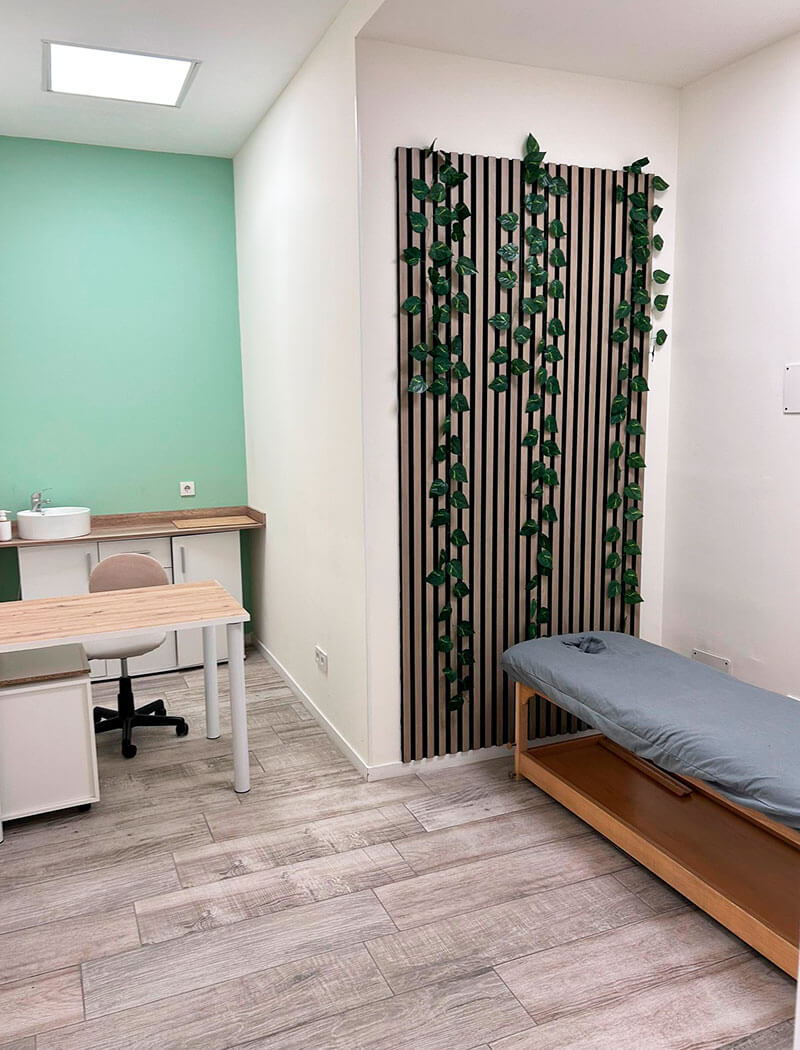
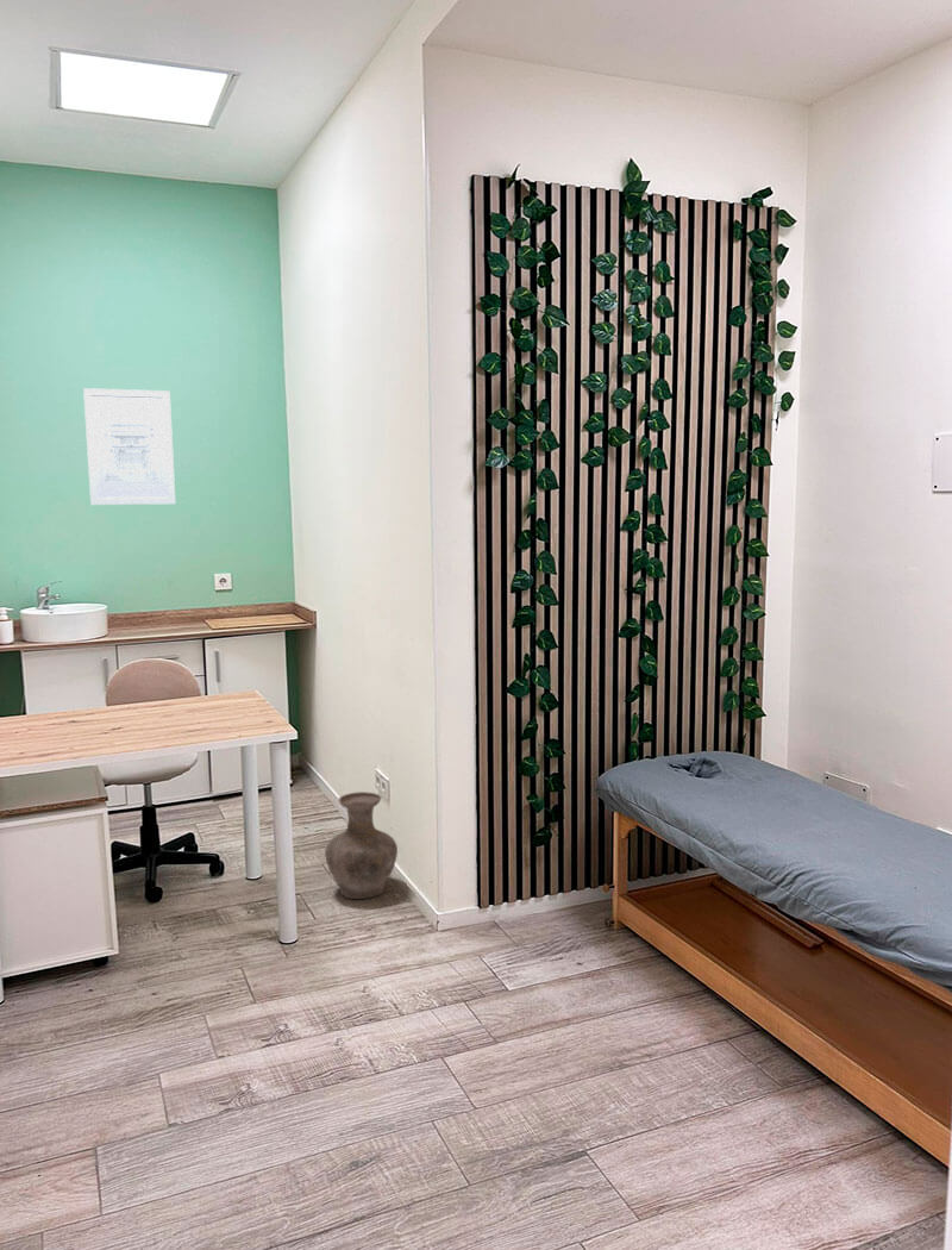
+ wall art [82,387,176,506]
+ vase [324,790,399,900]
